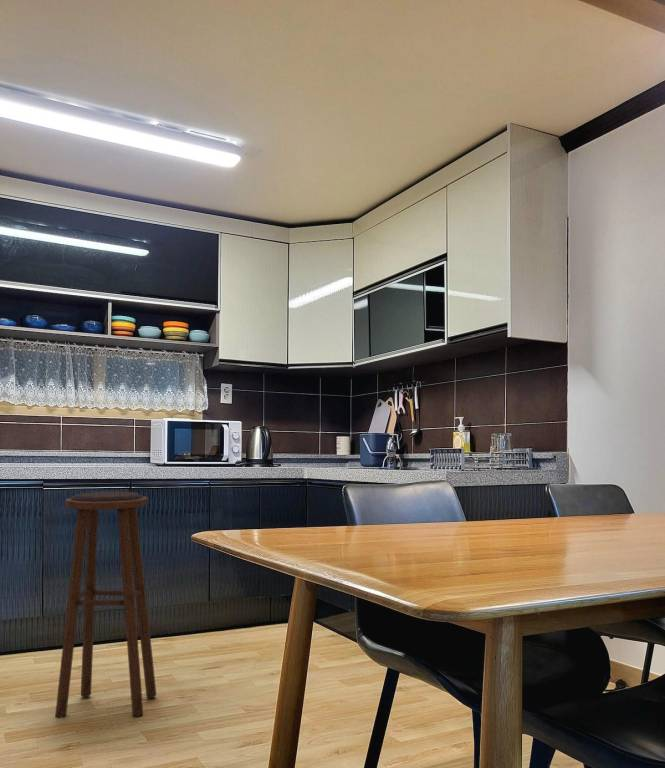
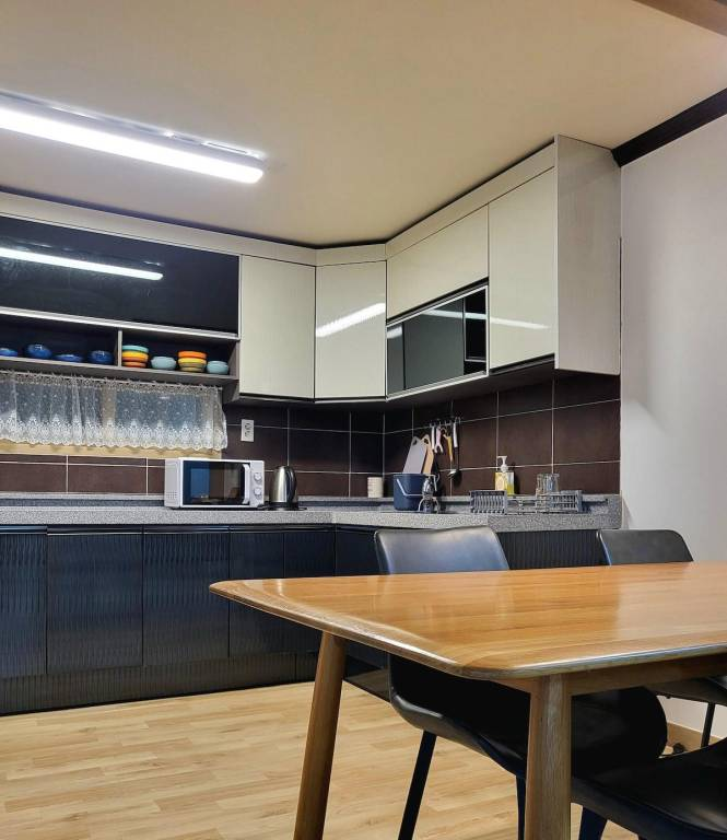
- stool [54,490,157,719]
